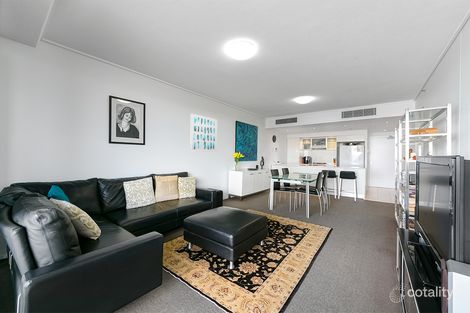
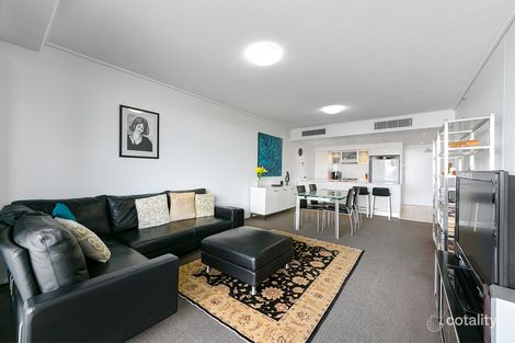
- wall art [189,113,218,153]
